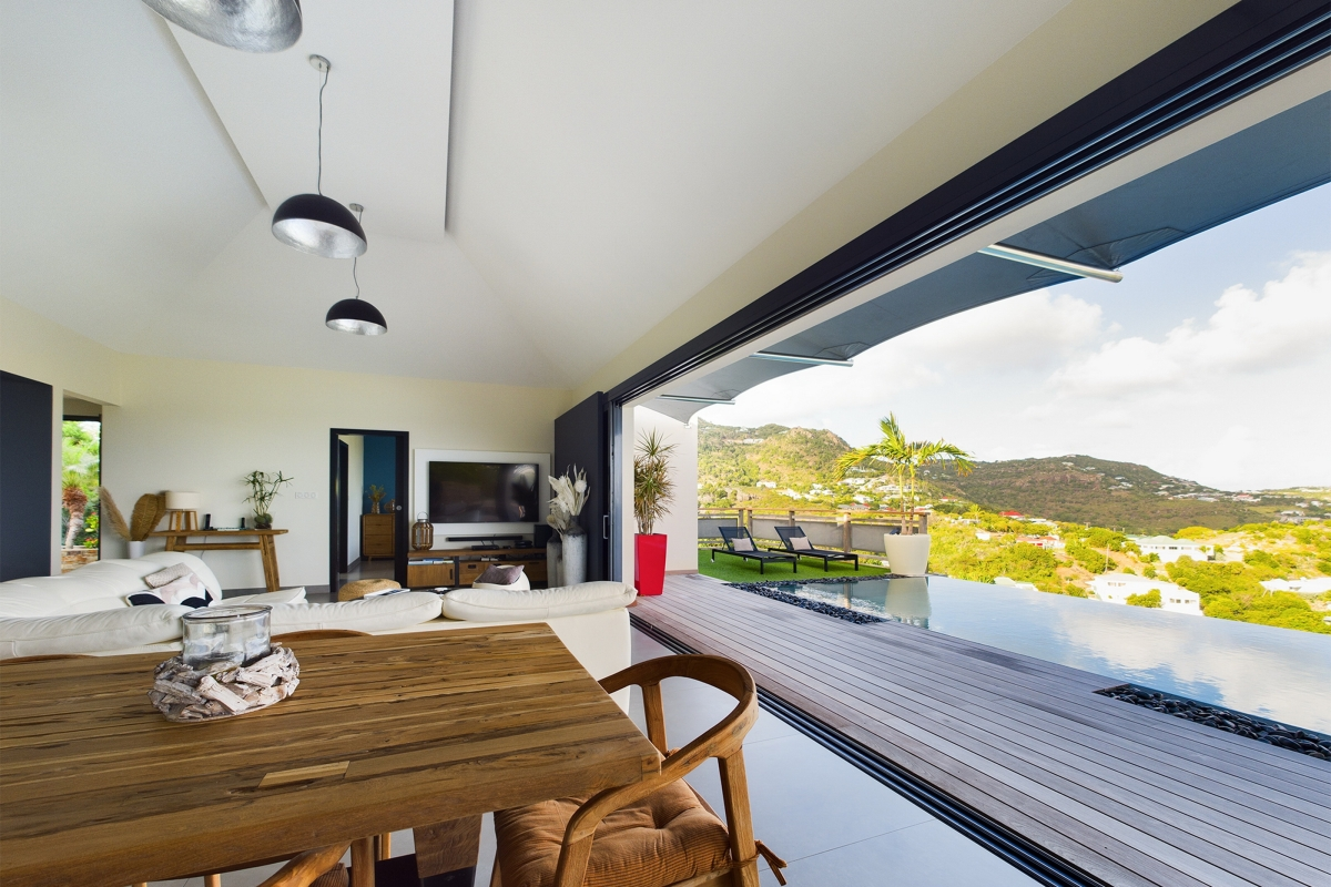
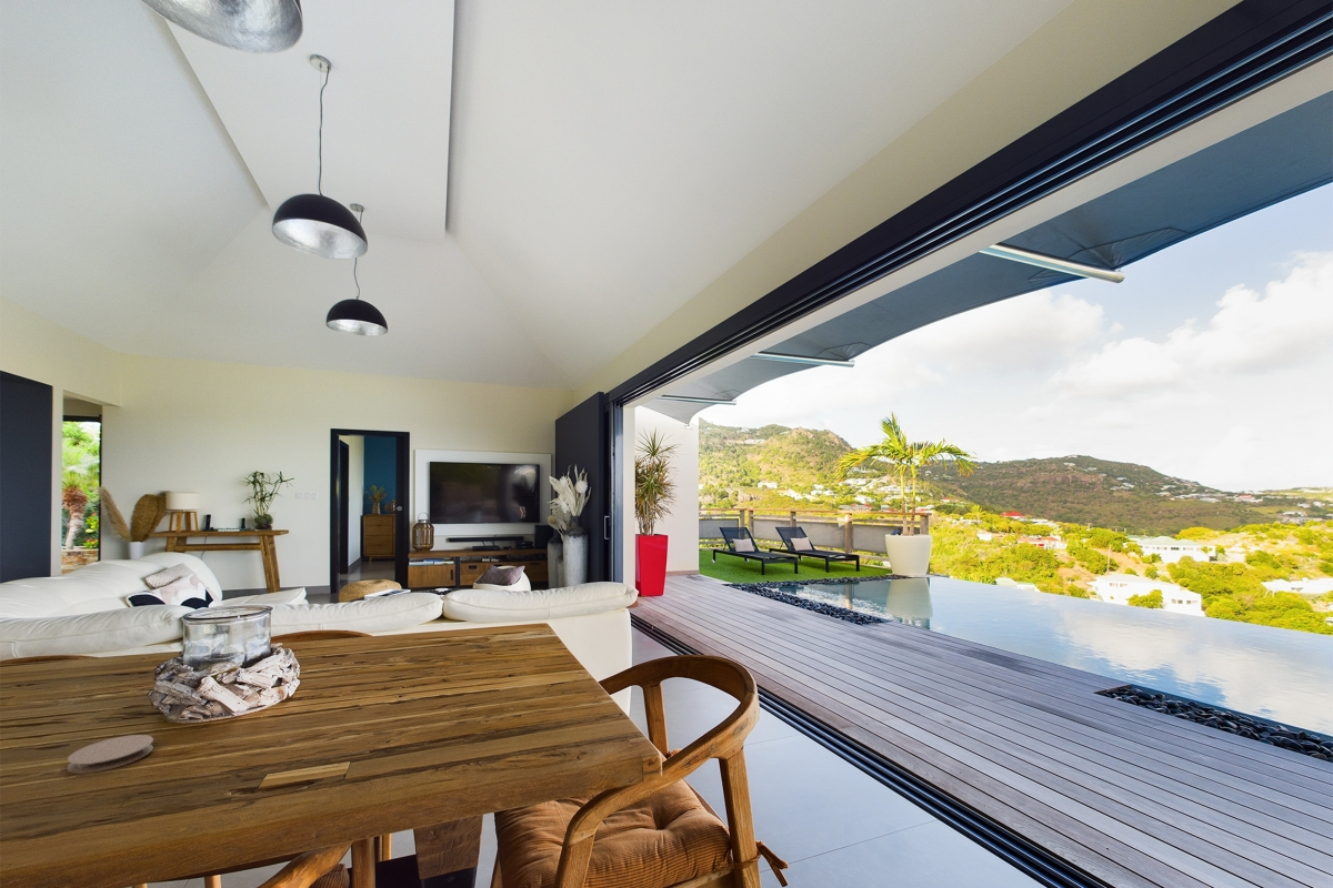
+ coaster [66,734,154,775]
